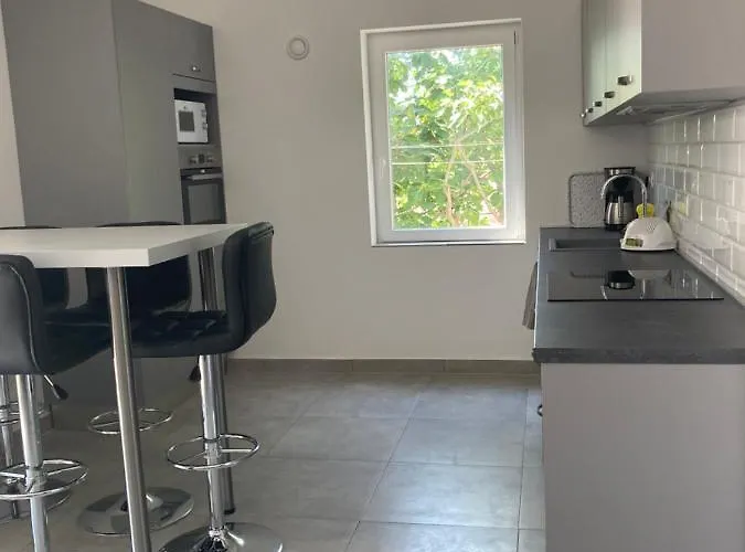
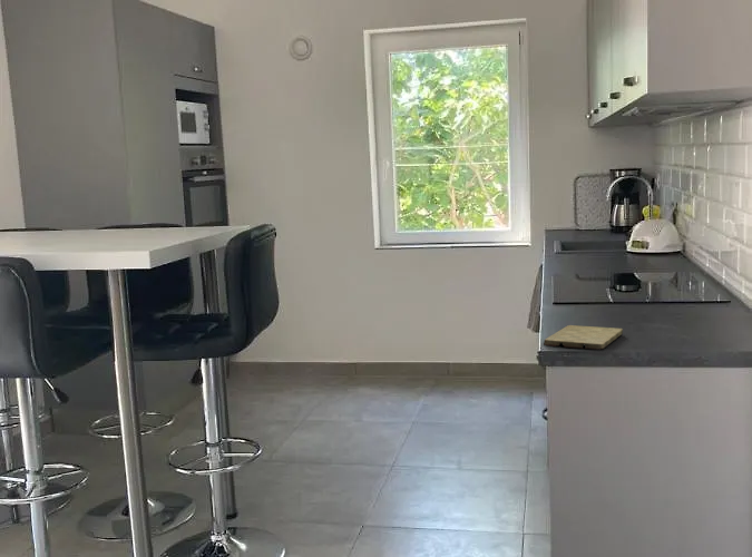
+ cutting board [543,324,624,350]
